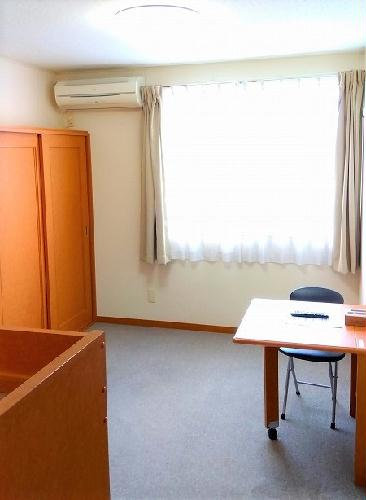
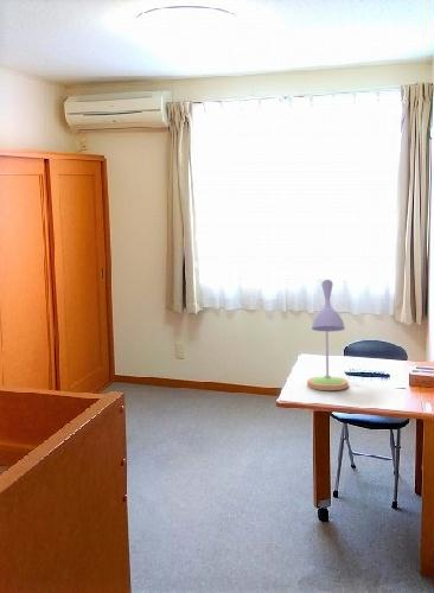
+ desk lamp [306,279,350,391]
